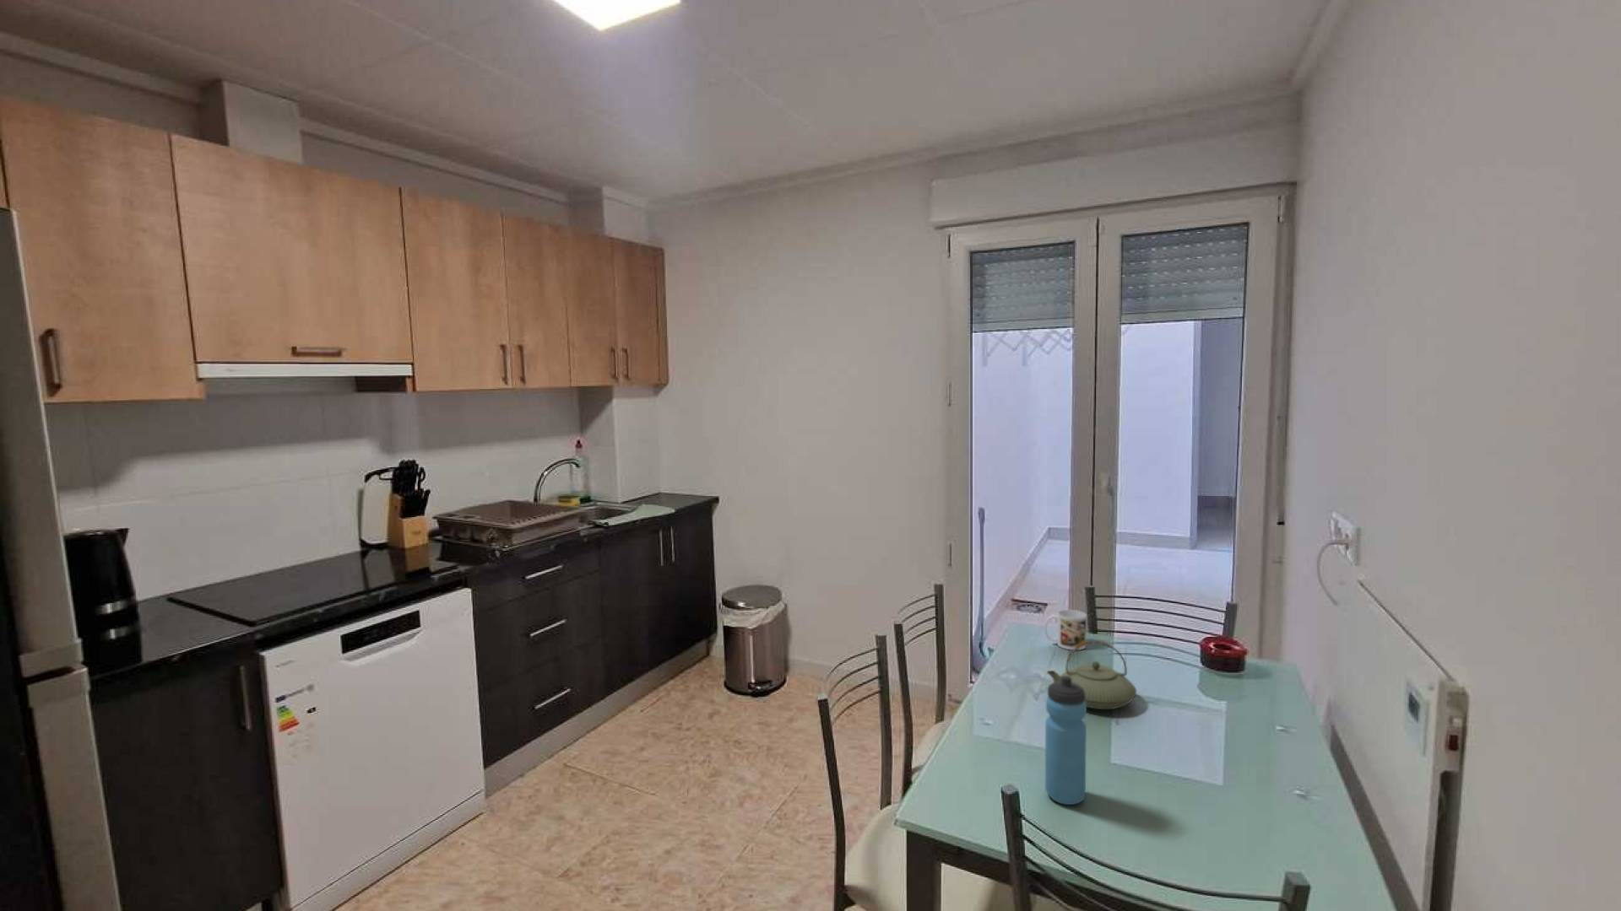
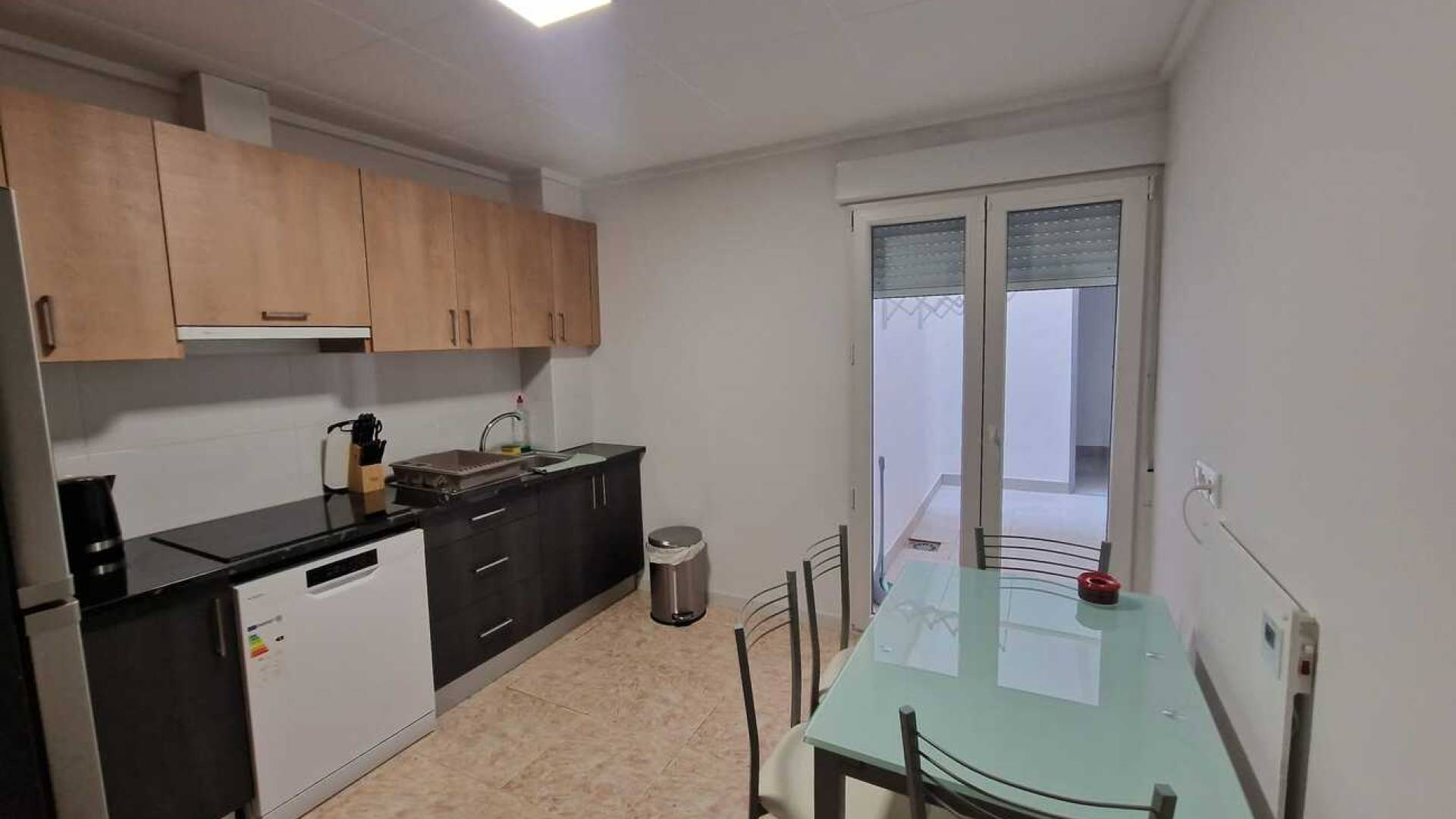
- mug [1043,610,1087,651]
- teapot [1047,641,1137,711]
- water bottle [1044,675,1088,805]
